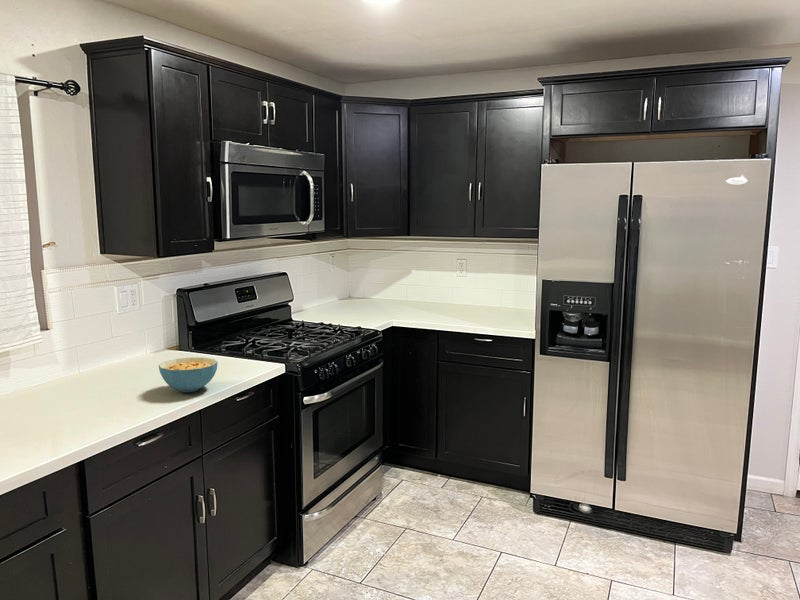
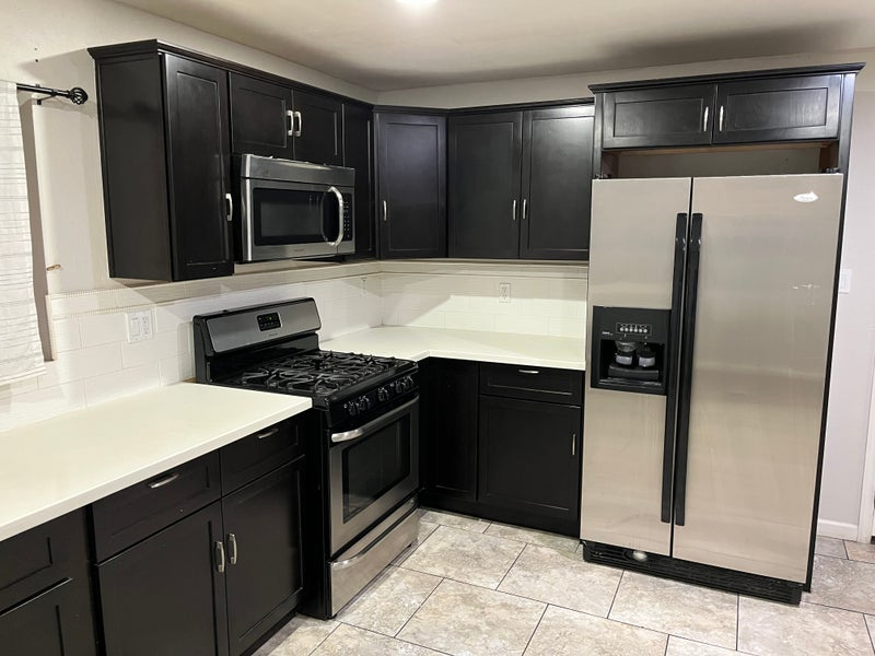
- cereal bowl [158,357,219,393]
